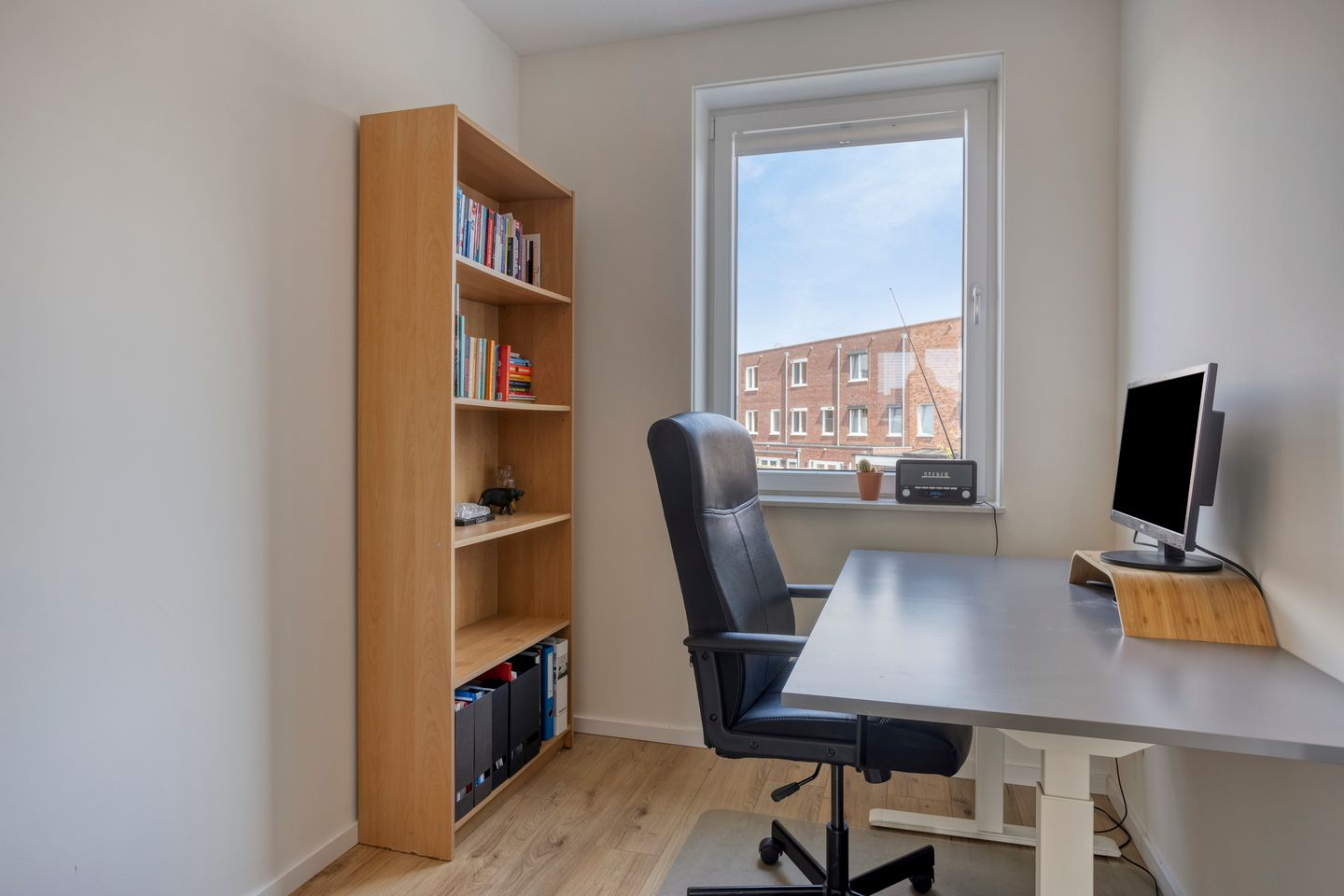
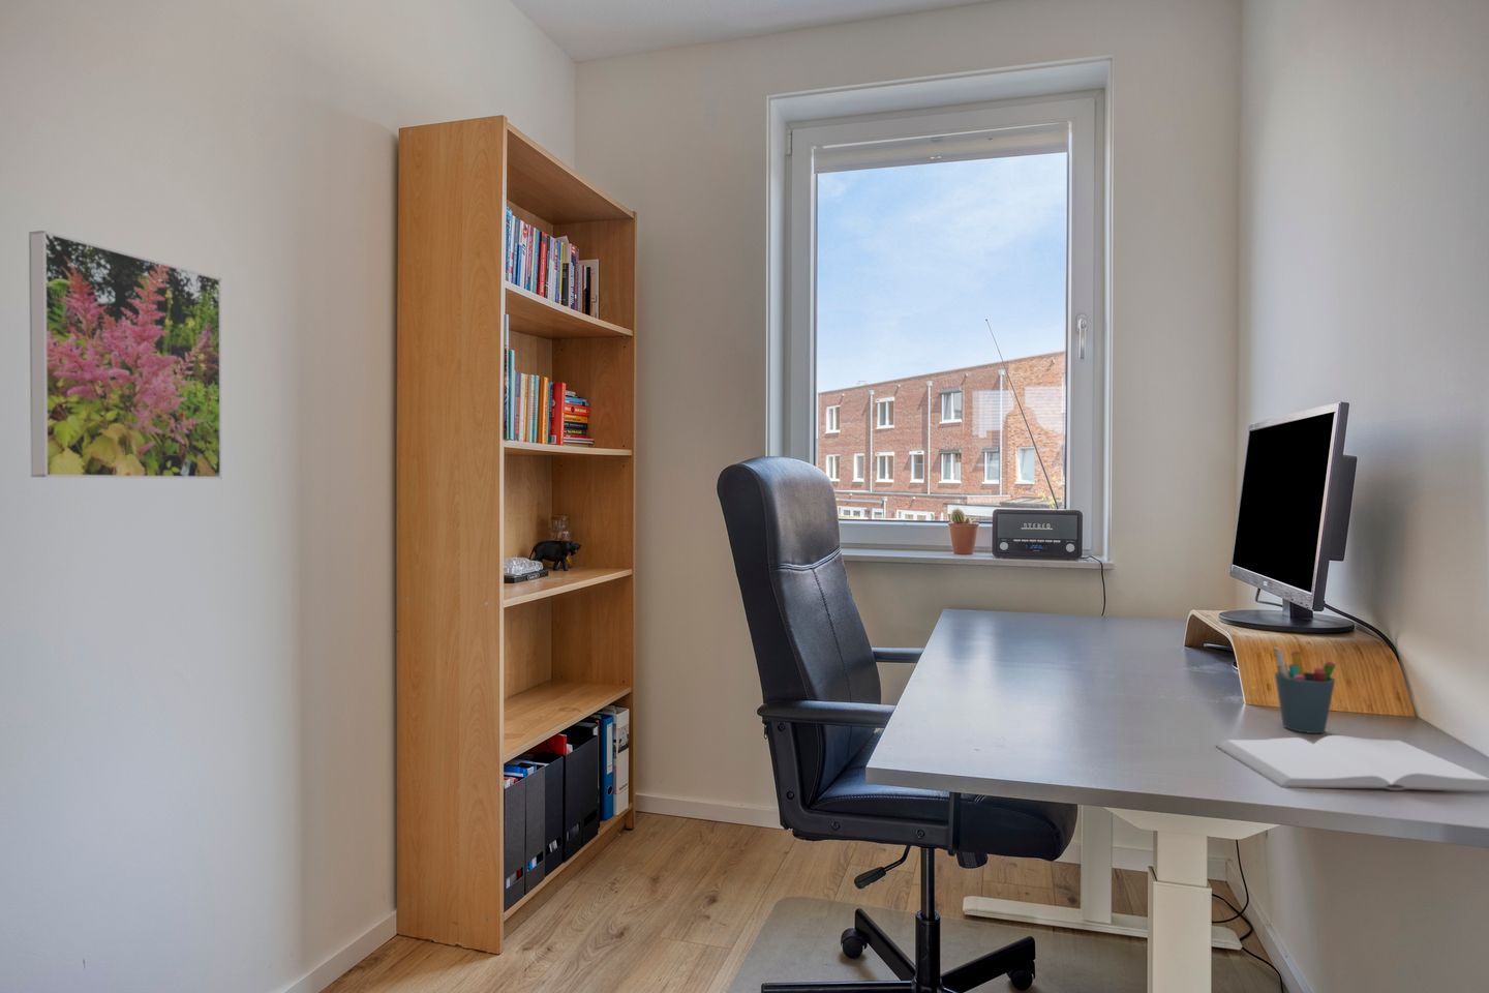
+ pen holder [1273,646,1337,735]
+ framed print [28,229,223,480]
+ book [1215,735,1489,794]
